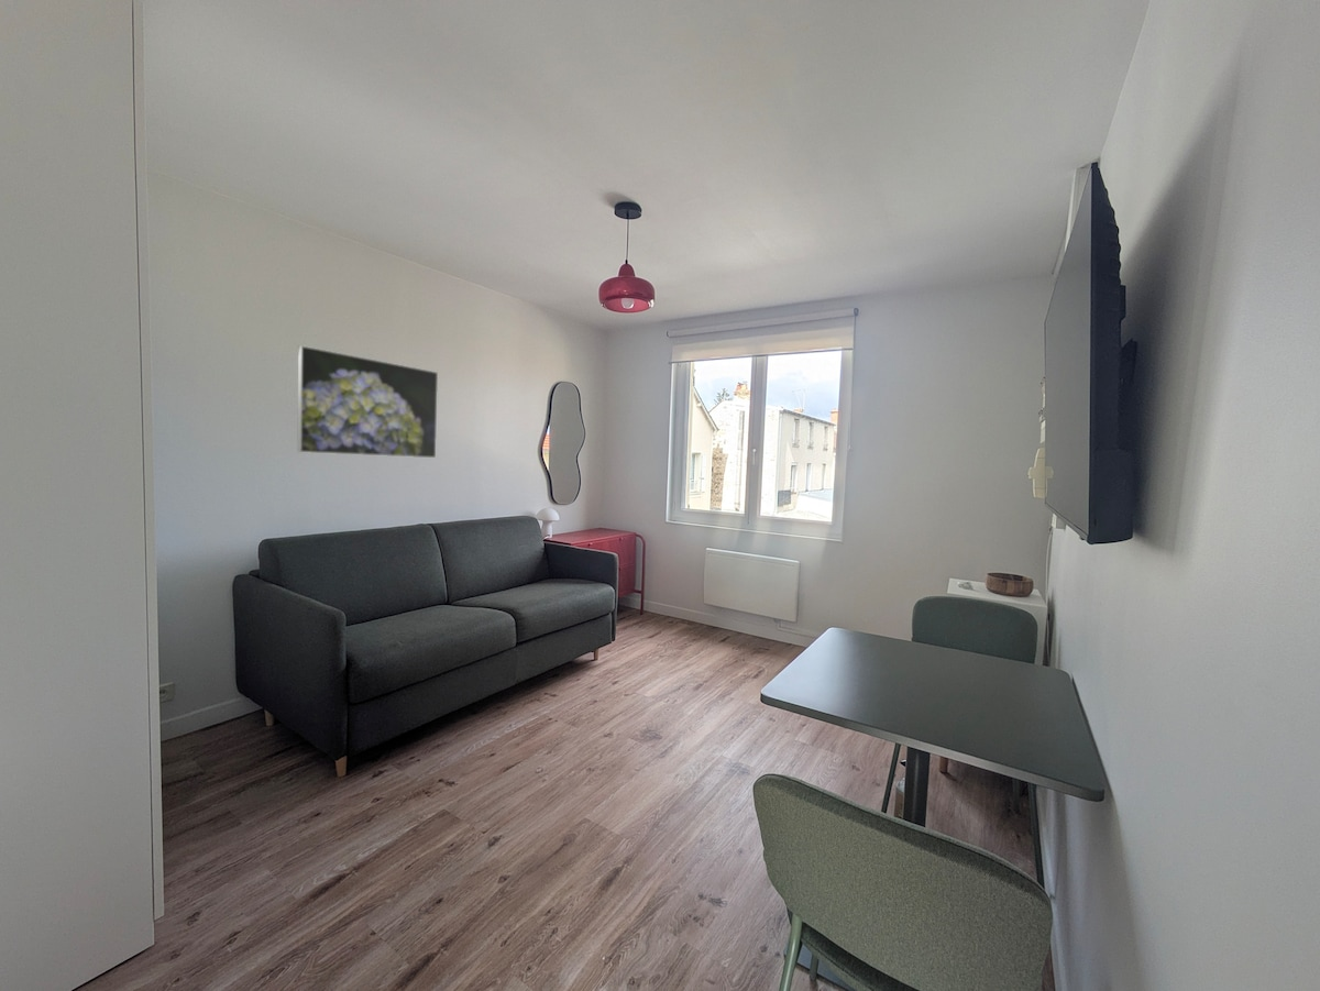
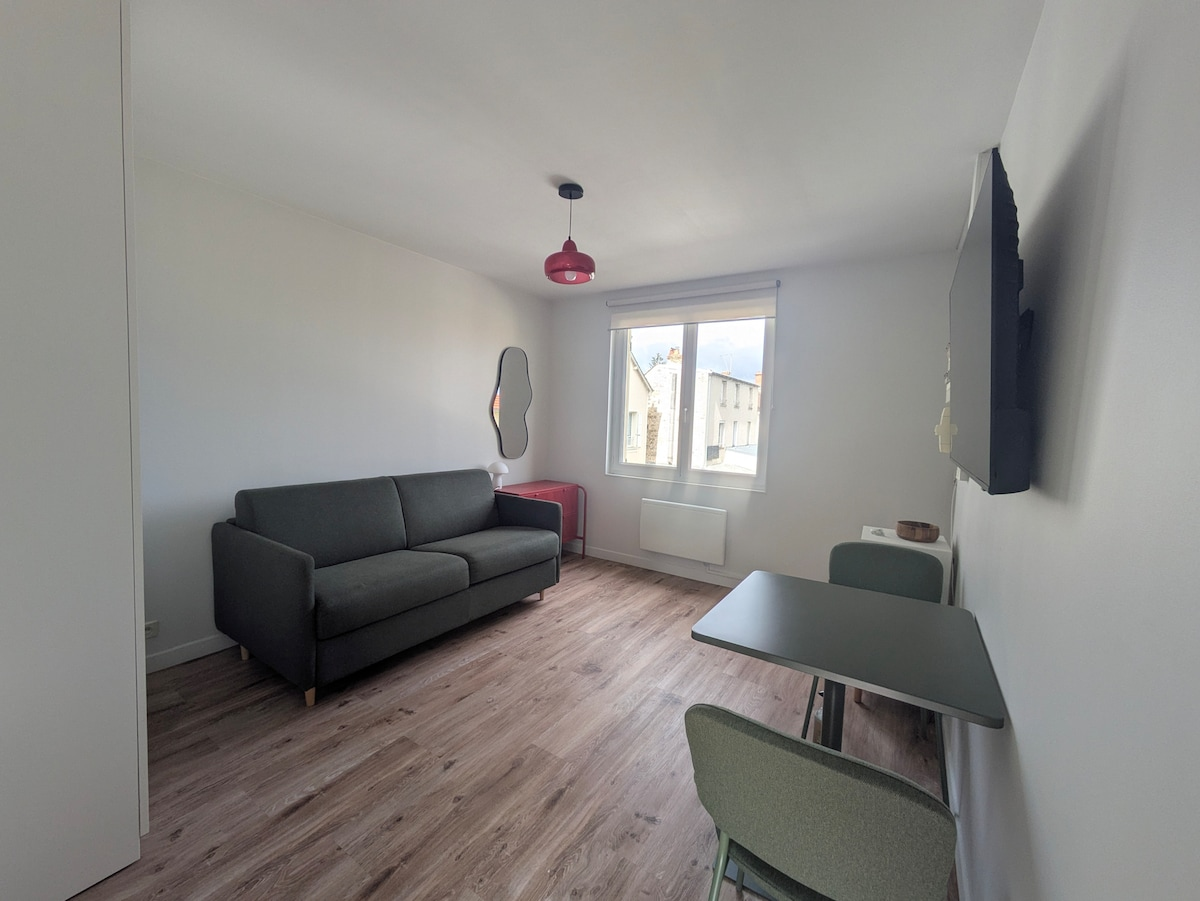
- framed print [296,344,439,459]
